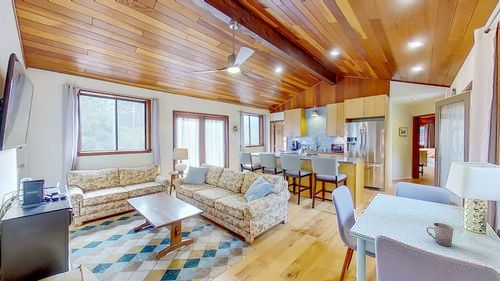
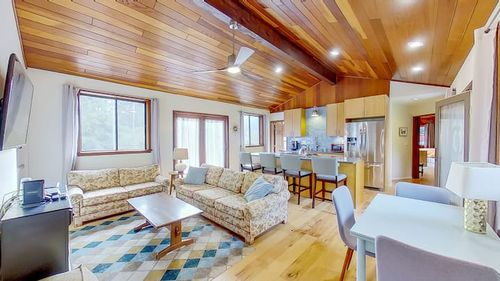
- cup [425,222,455,247]
